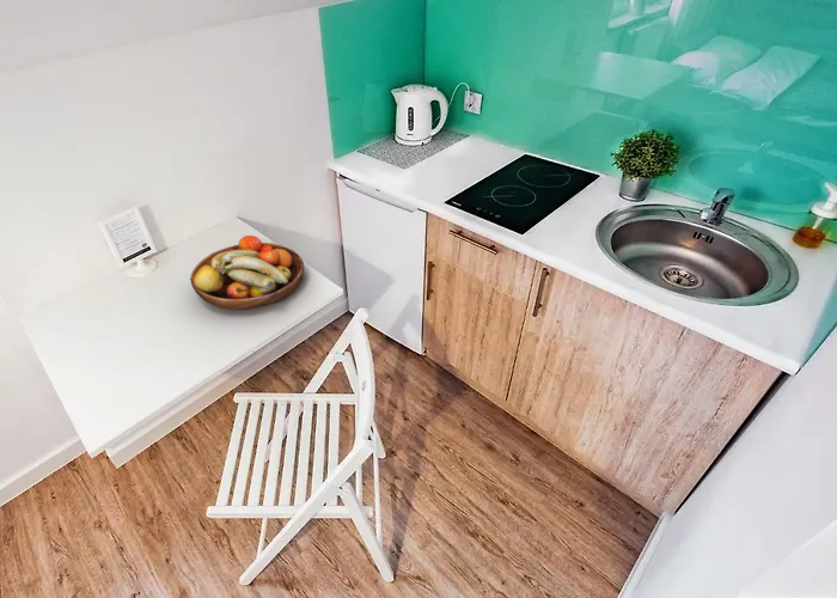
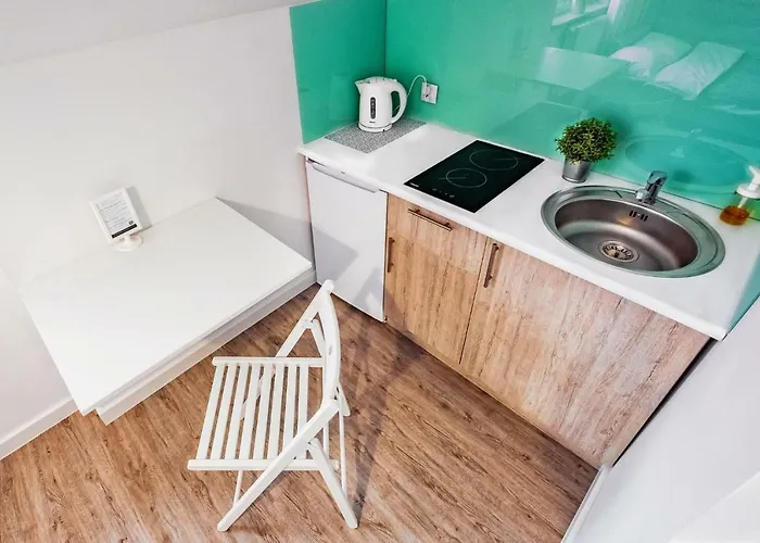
- fruit bowl [189,234,305,310]
